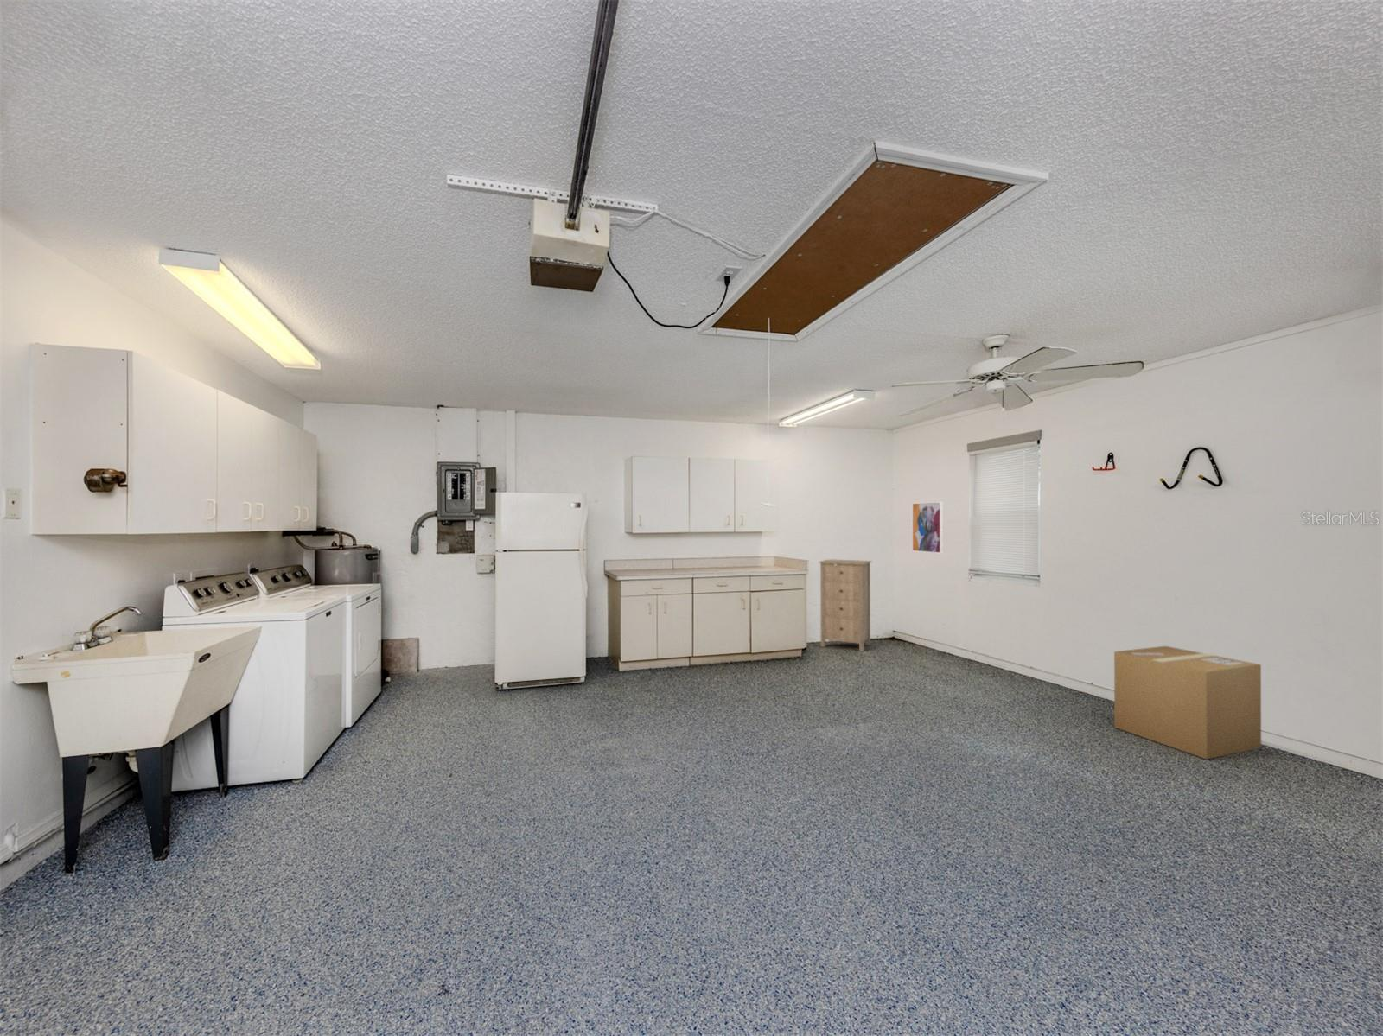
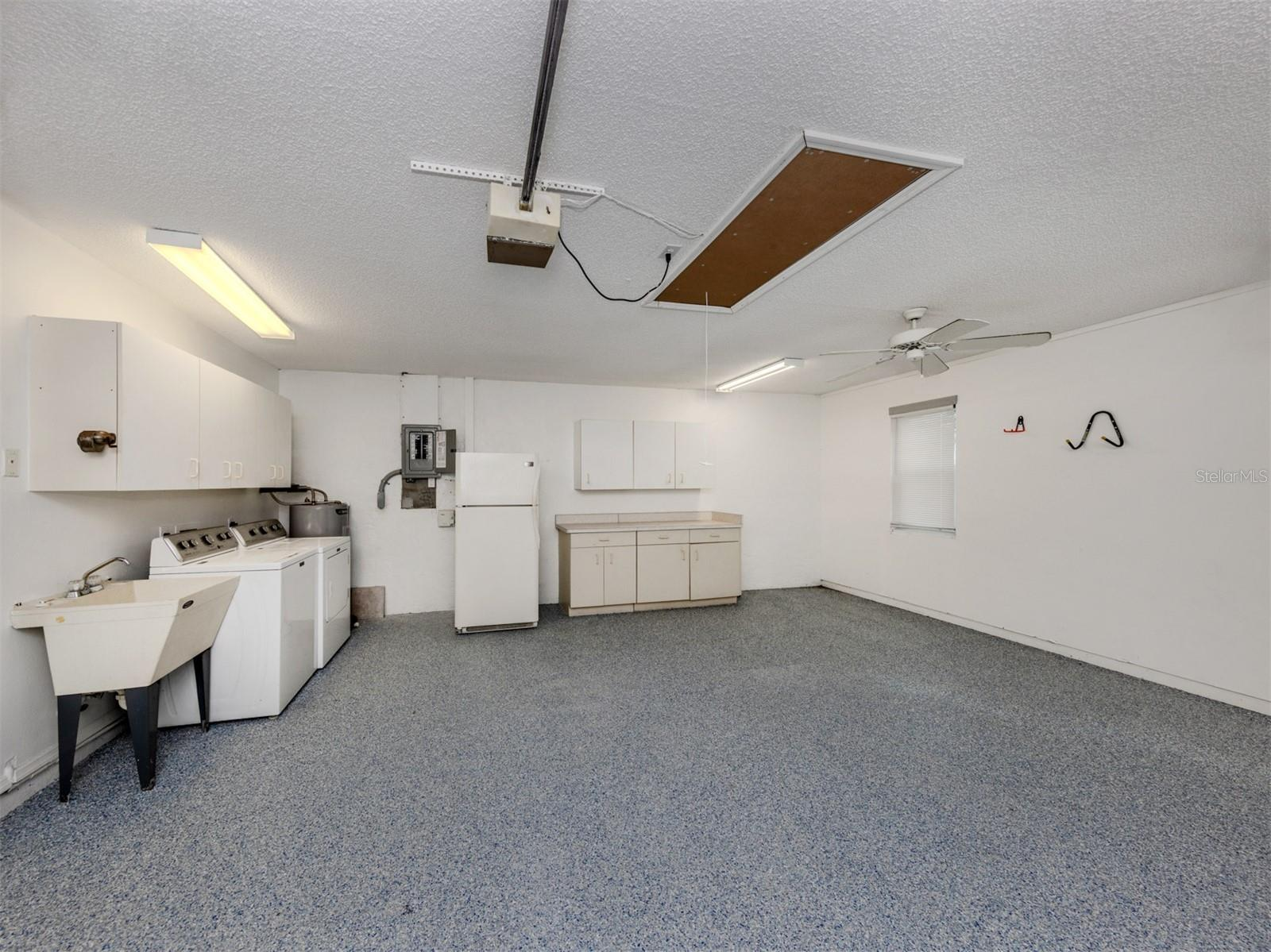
- cardboard box [1113,645,1262,761]
- wall art [911,502,943,554]
- storage cabinet [817,559,873,652]
